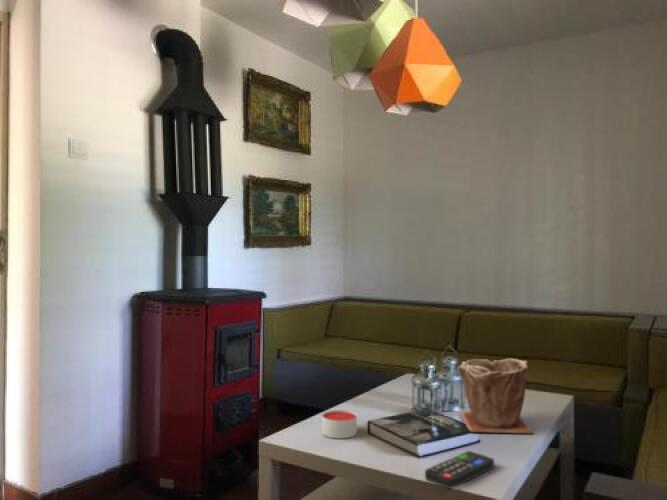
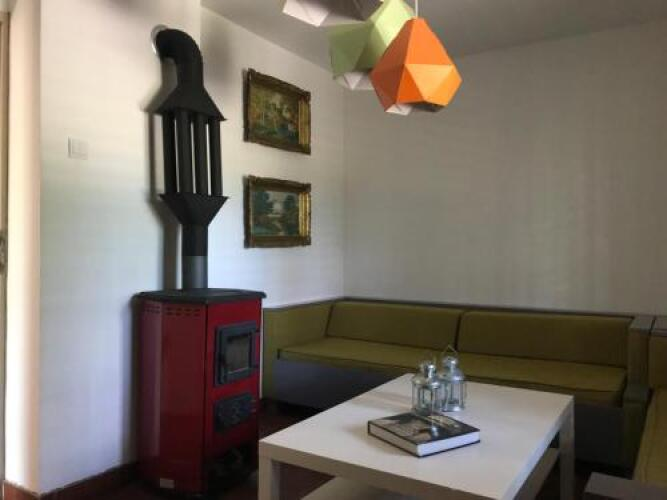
- remote control [424,450,495,489]
- candle [321,409,358,439]
- plant pot [457,357,534,435]
